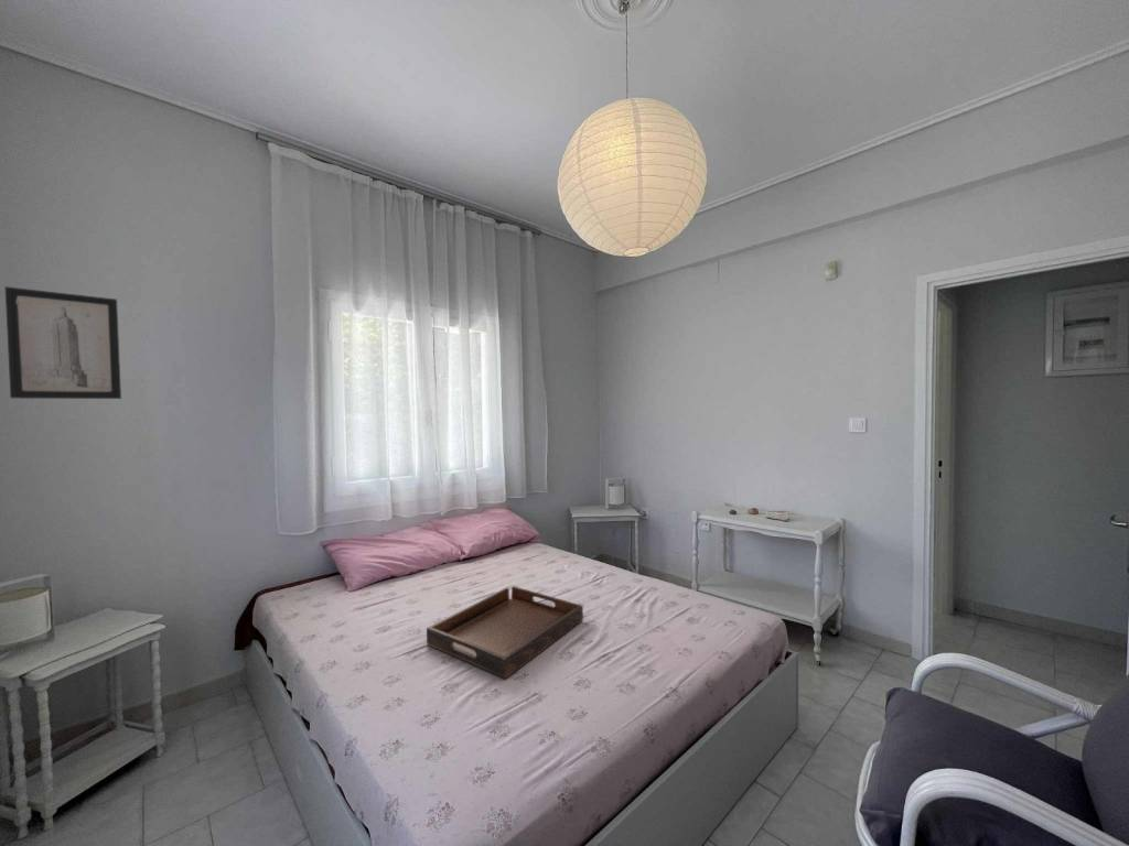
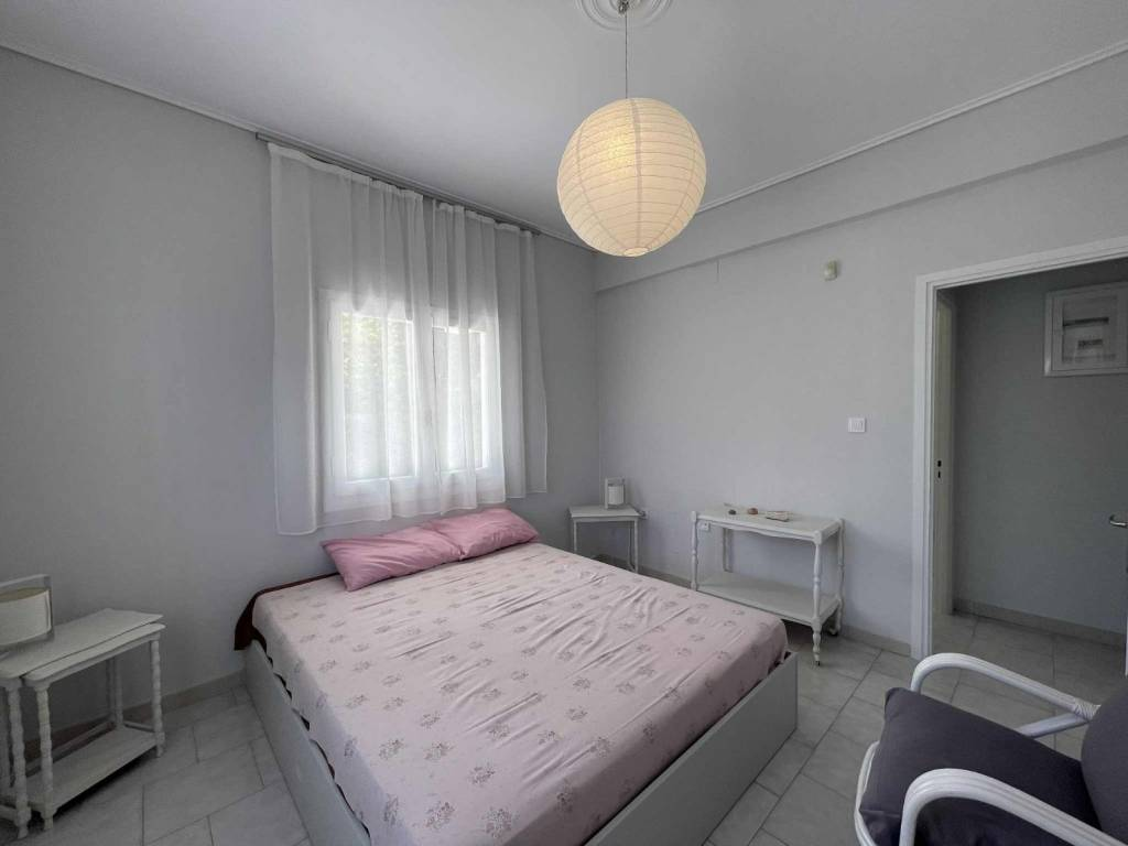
- serving tray [426,585,584,680]
- wall art [4,285,122,400]
